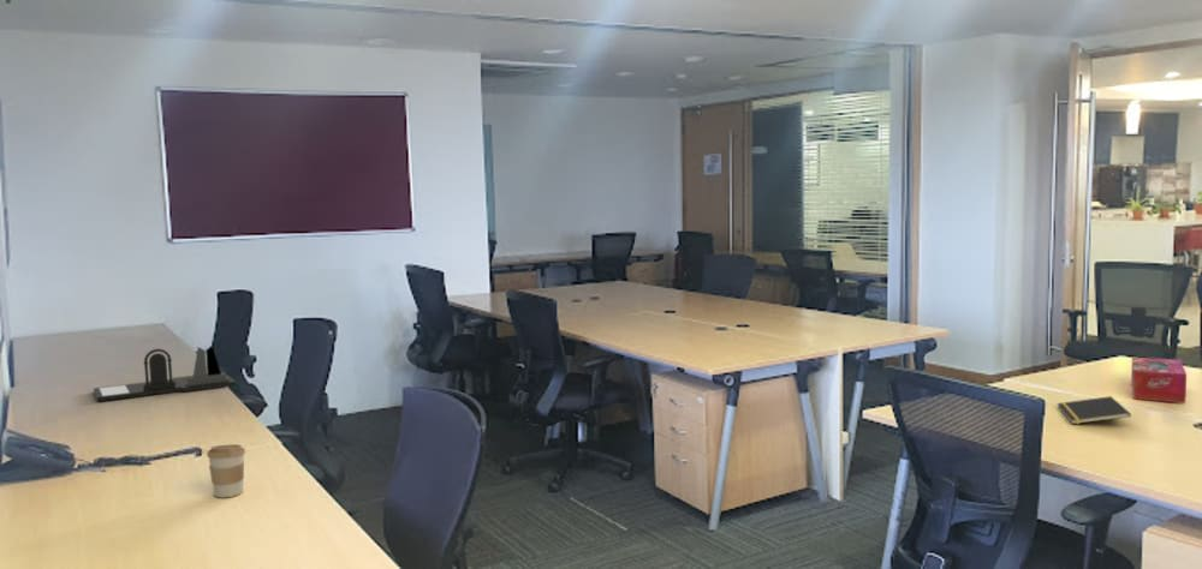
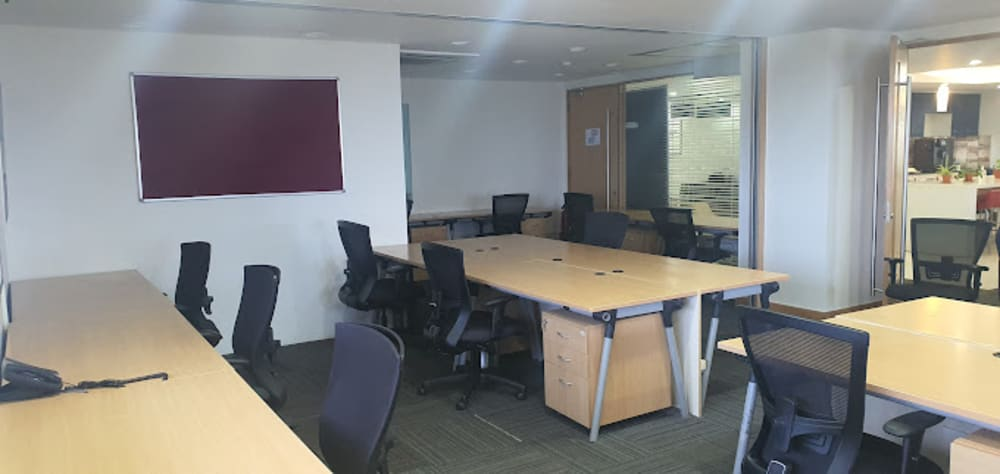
- desk organizer [93,345,238,402]
- coffee cup [206,443,246,498]
- notepad [1057,395,1132,425]
- tissue box [1130,357,1188,405]
